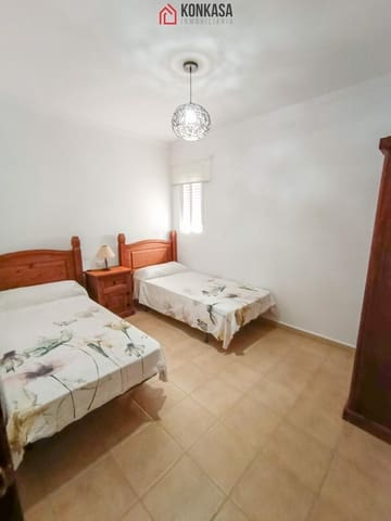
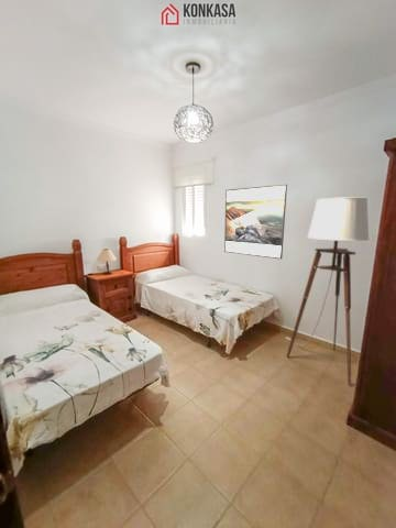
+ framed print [223,184,288,260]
+ floor lamp [285,196,371,386]
